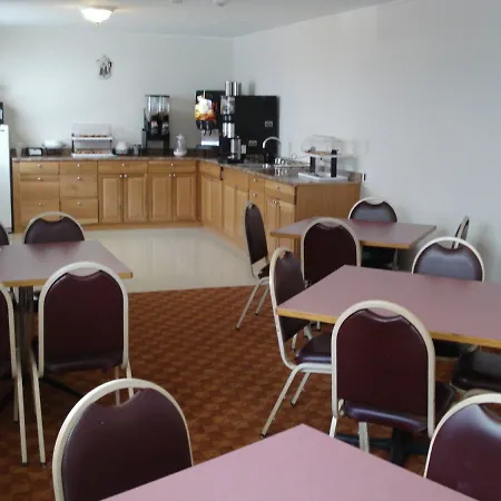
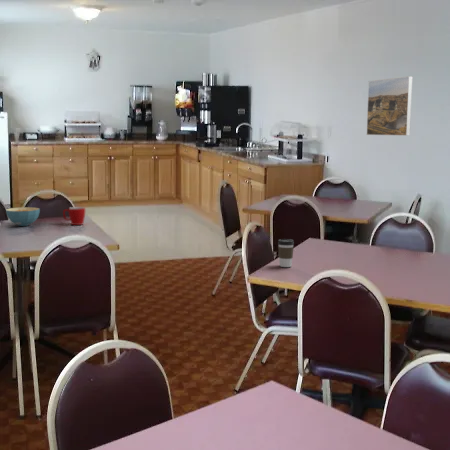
+ coffee cup [277,238,295,268]
+ mug [62,206,86,226]
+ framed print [366,75,413,137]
+ cereal bowl [5,206,41,227]
